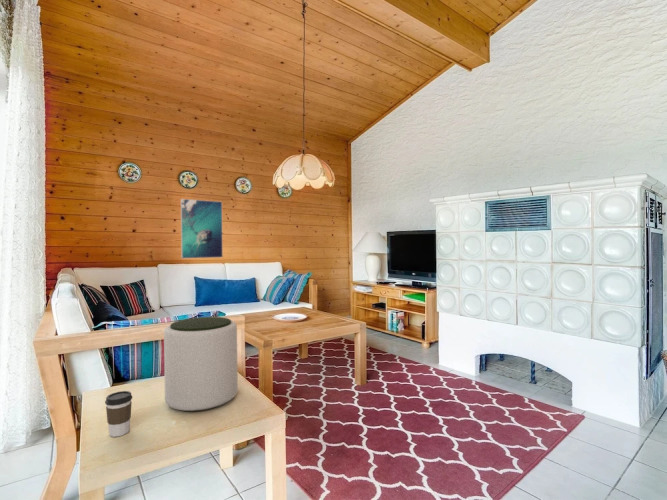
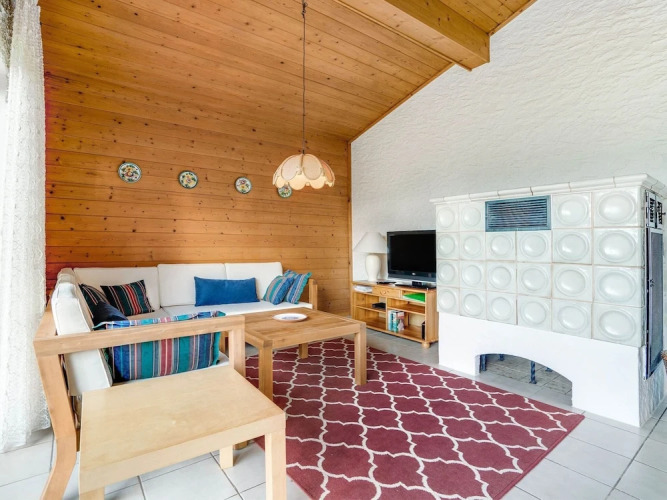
- plant pot [163,316,239,412]
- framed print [180,198,224,259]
- coffee cup [104,390,133,438]
